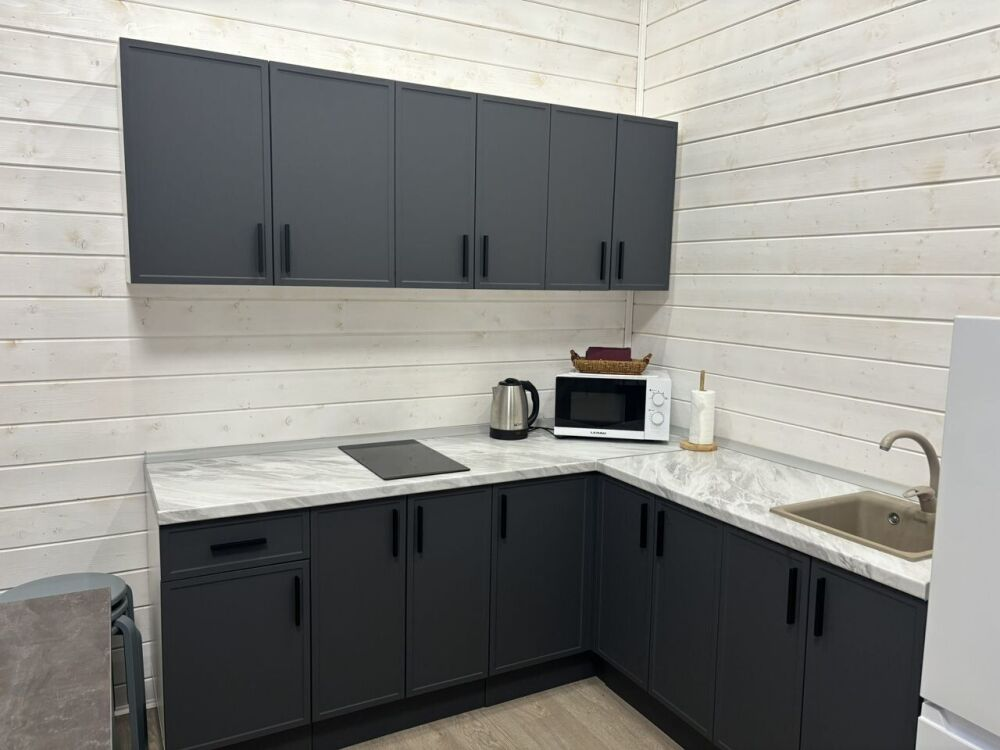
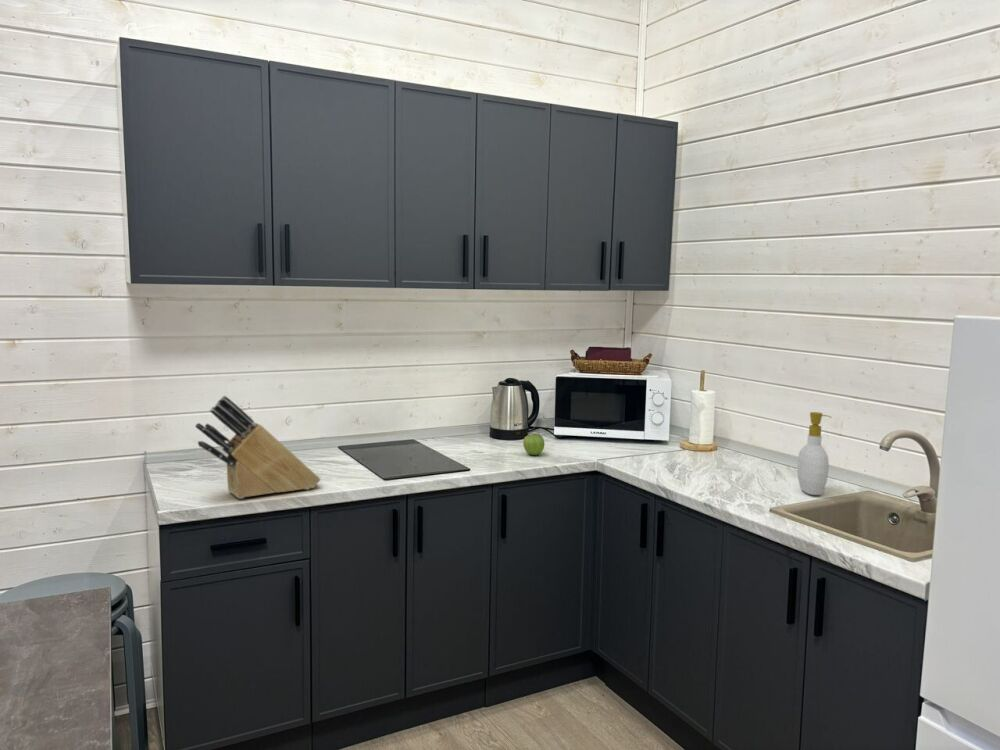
+ knife block [194,395,321,500]
+ fruit [522,433,546,456]
+ soap bottle [796,411,833,496]
